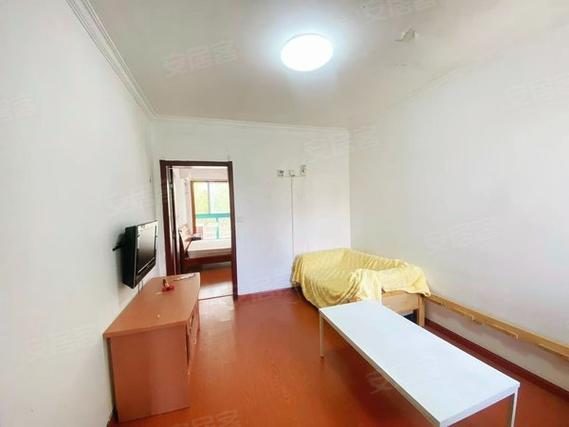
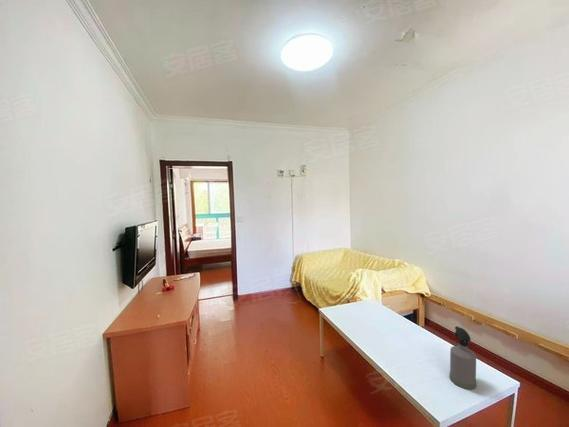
+ spray bottle [448,325,477,390]
